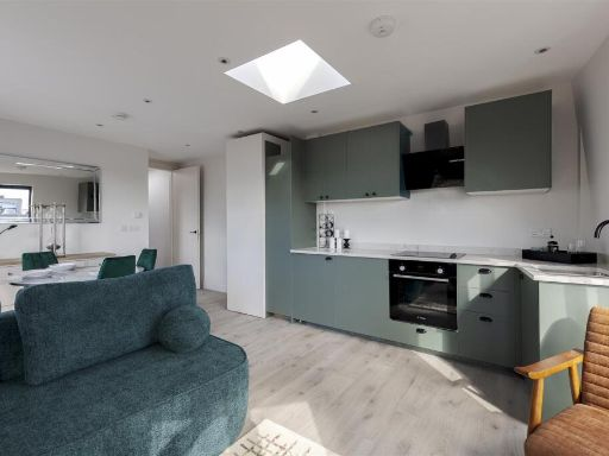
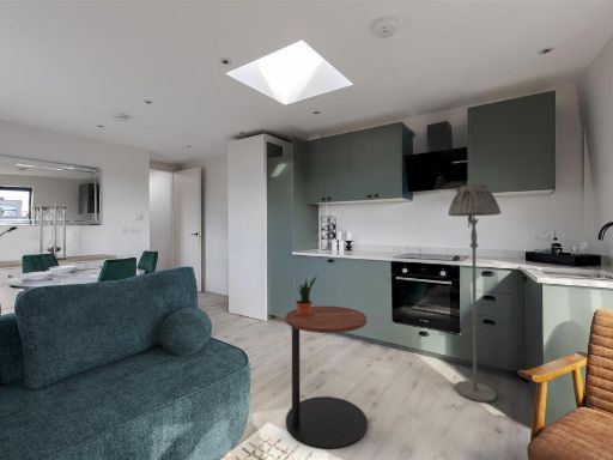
+ floor lamp [447,183,502,404]
+ potted plant [295,274,318,316]
+ side table [285,305,369,450]
